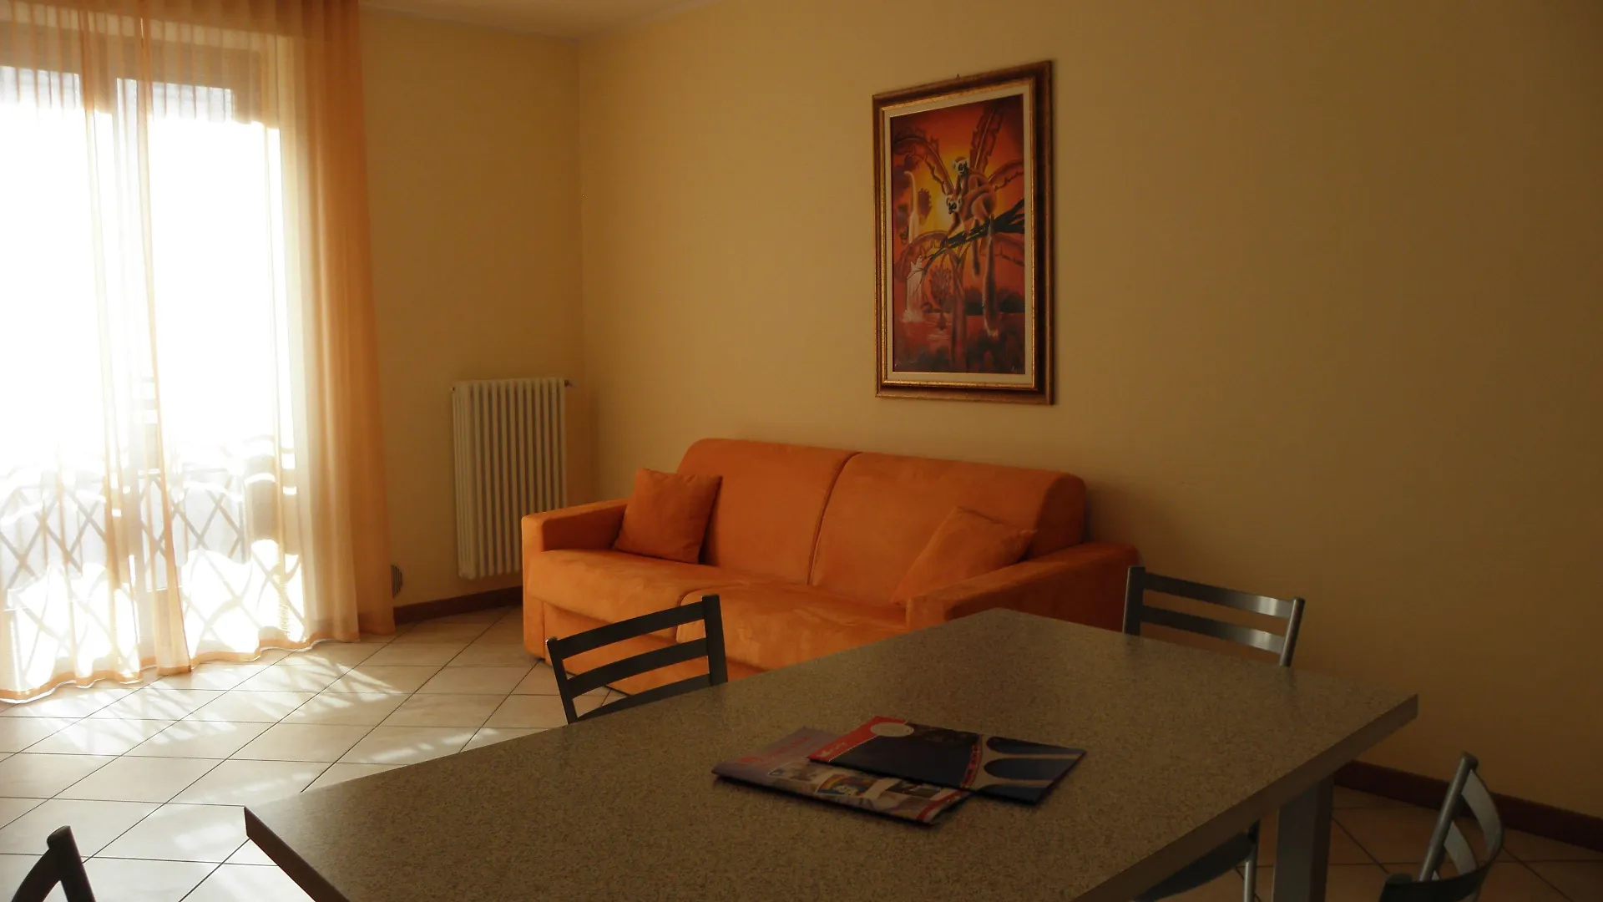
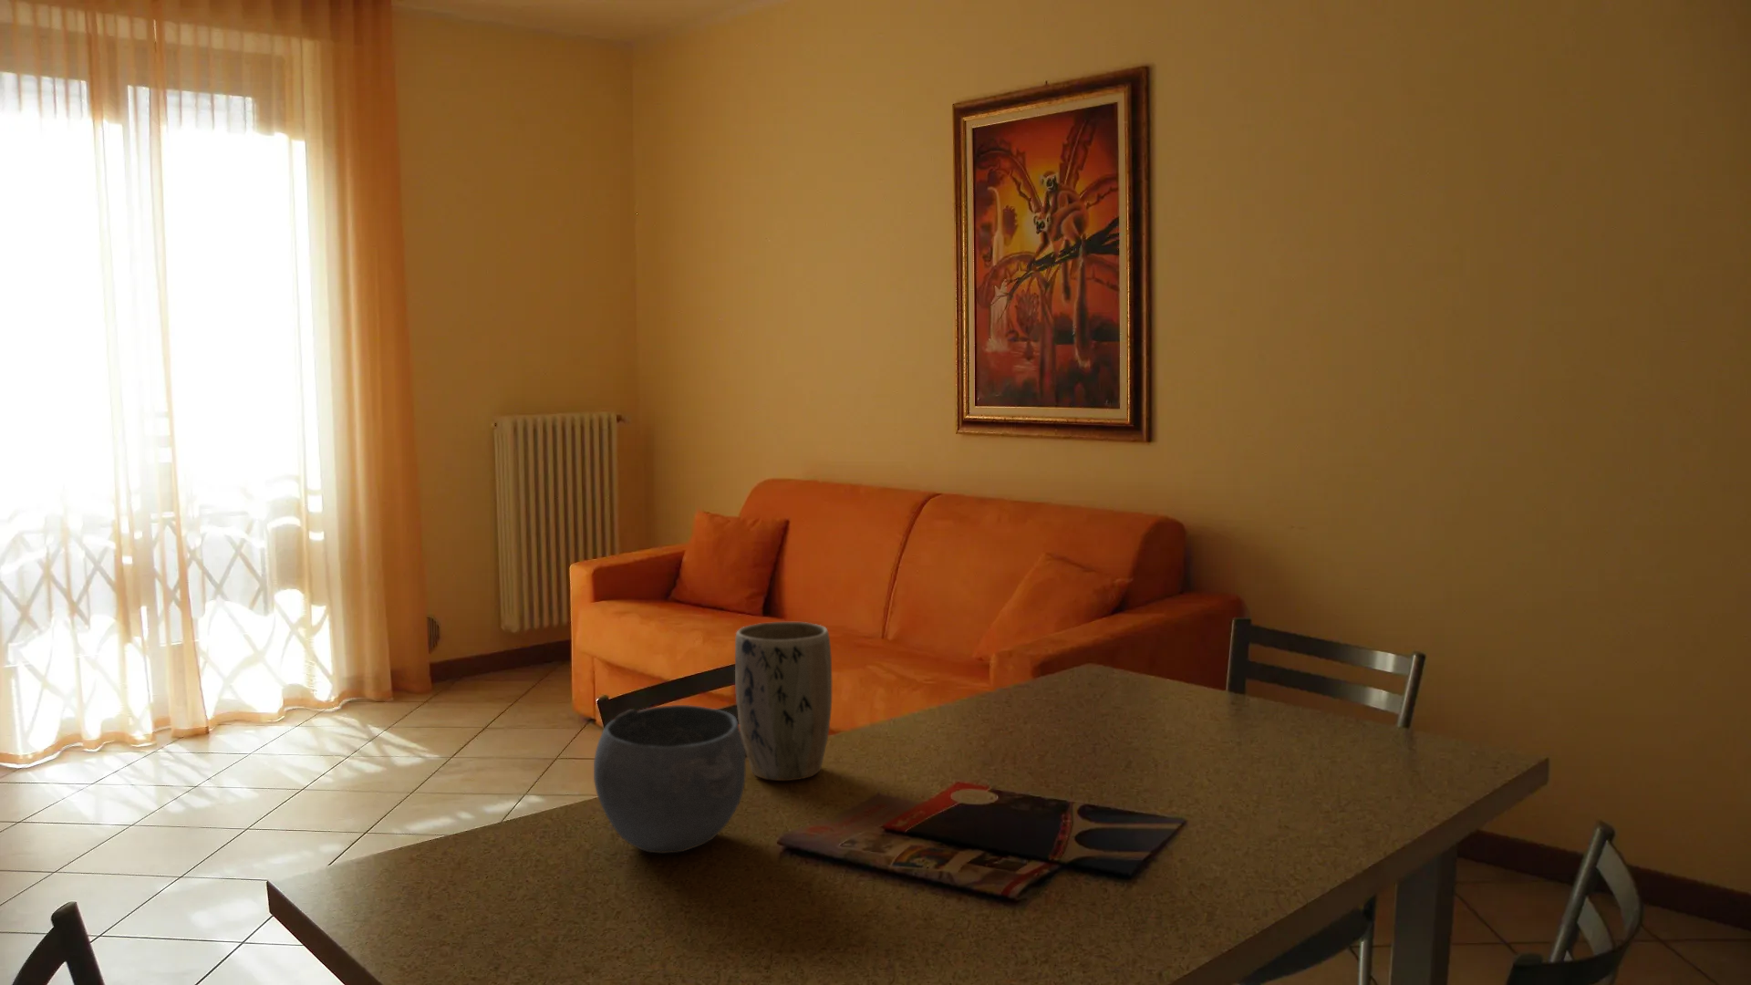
+ bowl [593,704,746,855]
+ plant pot [734,621,832,782]
